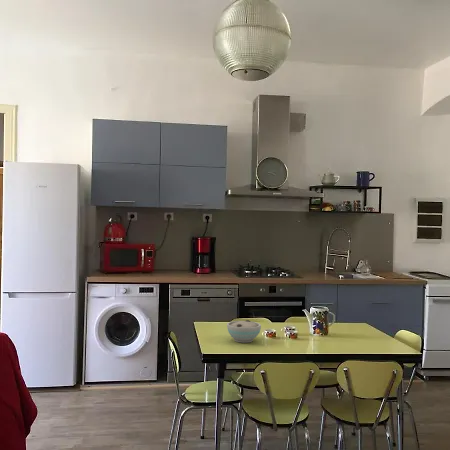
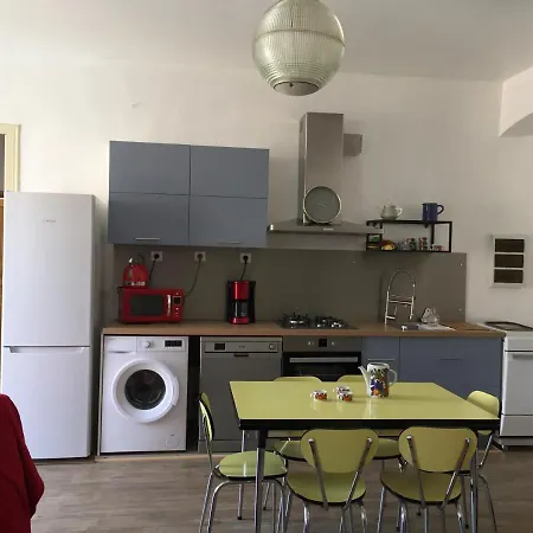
- bowl [226,319,262,344]
